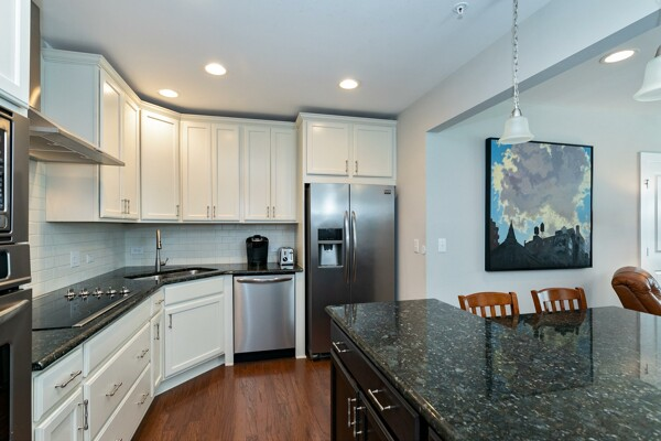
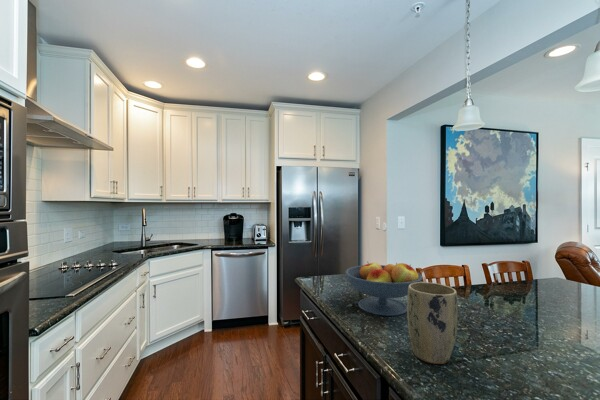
+ fruit bowl [344,260,423,317]
+ plant pot [406,281,459,365]
